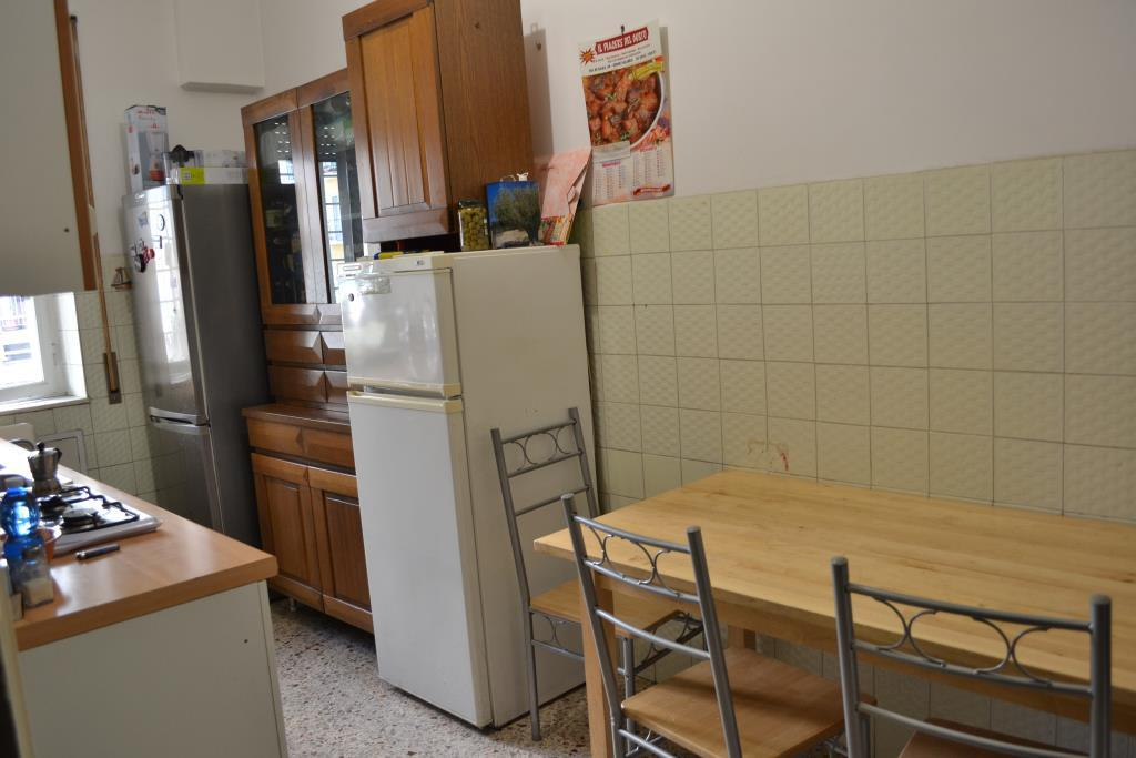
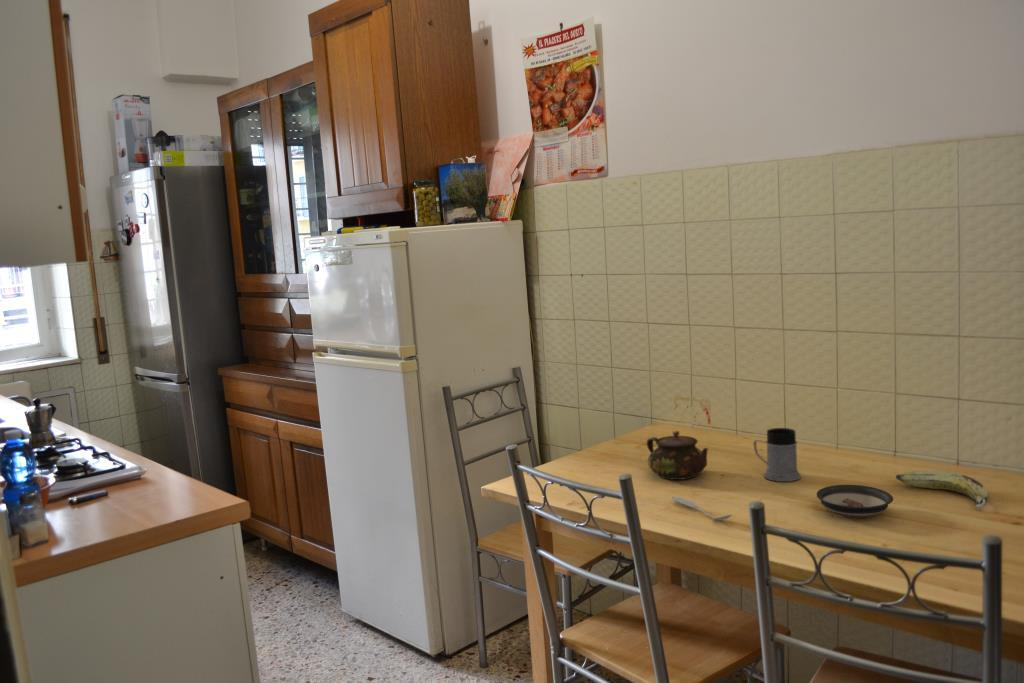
+ mug [753,427,802,483]
+ saucer [816,484,894,519]
+ spoon [671,496,733,521]
+ fruit [895,469,989,508]
+ teapot [646,430,709,481]
